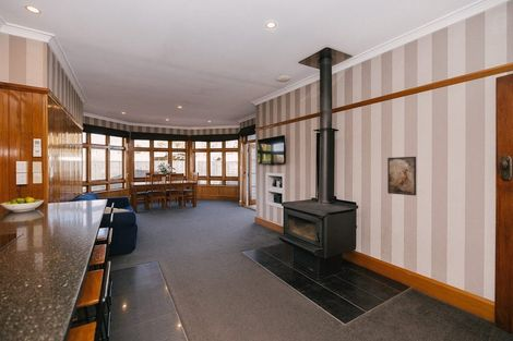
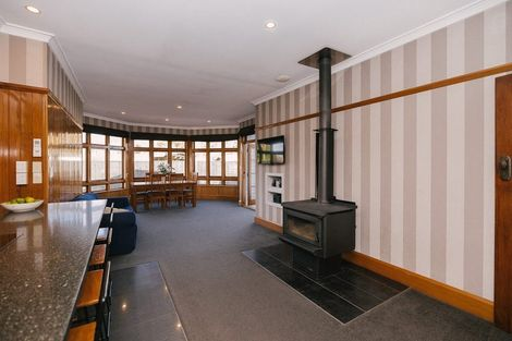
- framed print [386,156,417,197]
